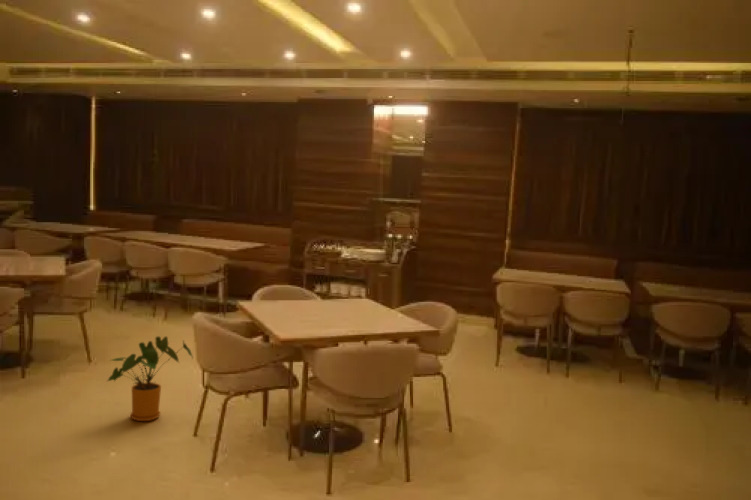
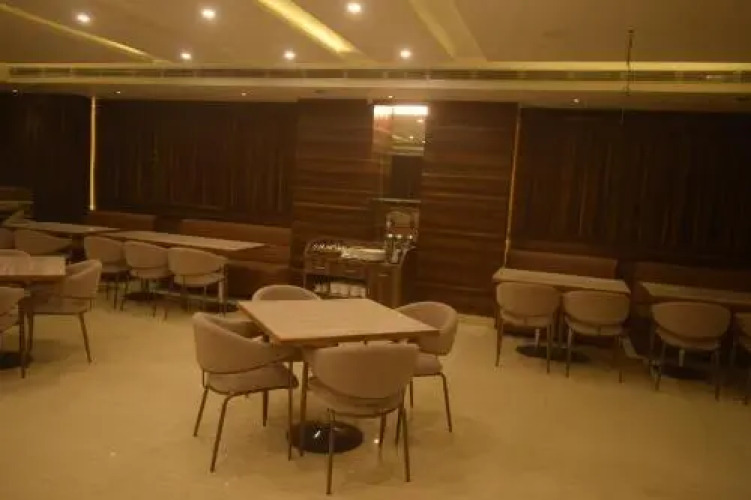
- house plant [107,335,194,422]
